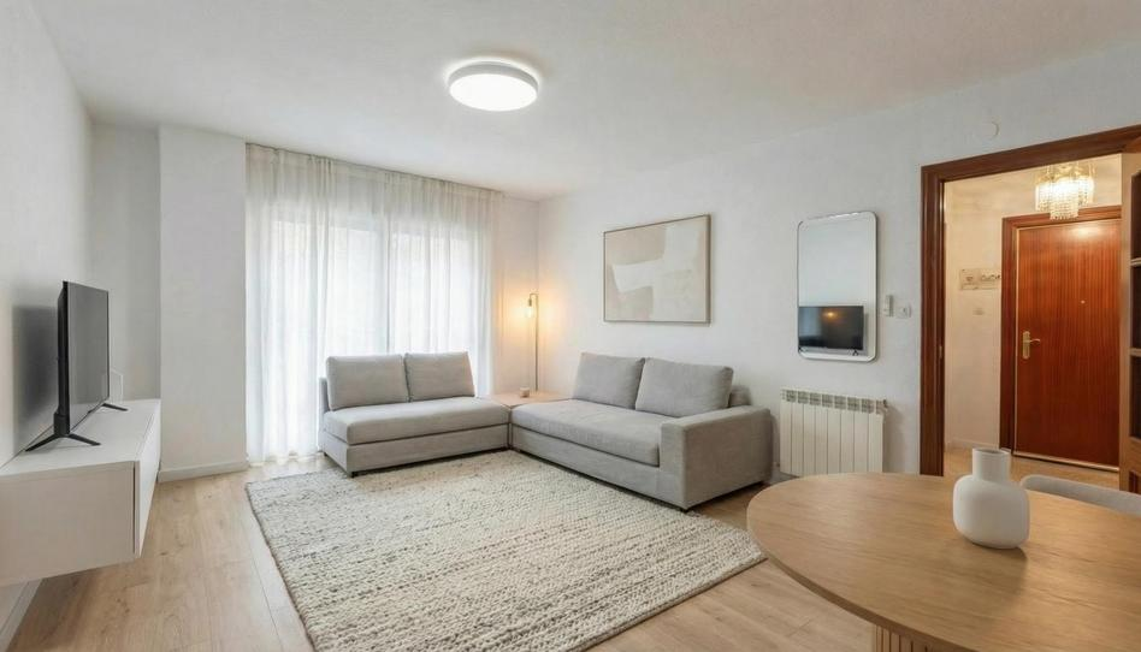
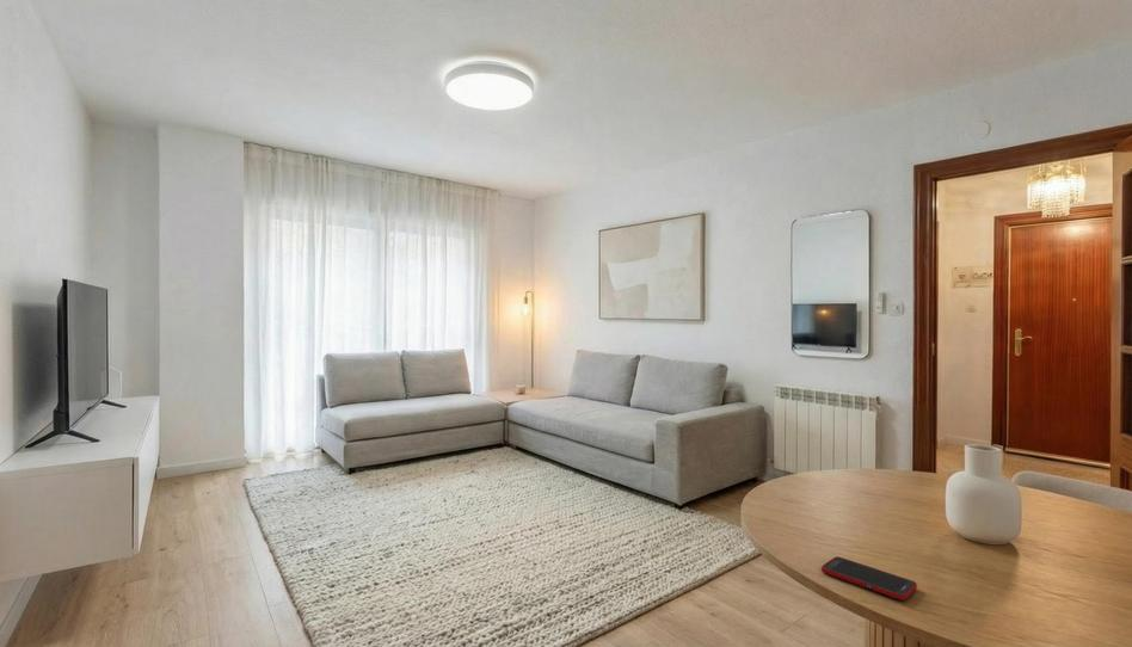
+ cell phone [820,555,918,602]
